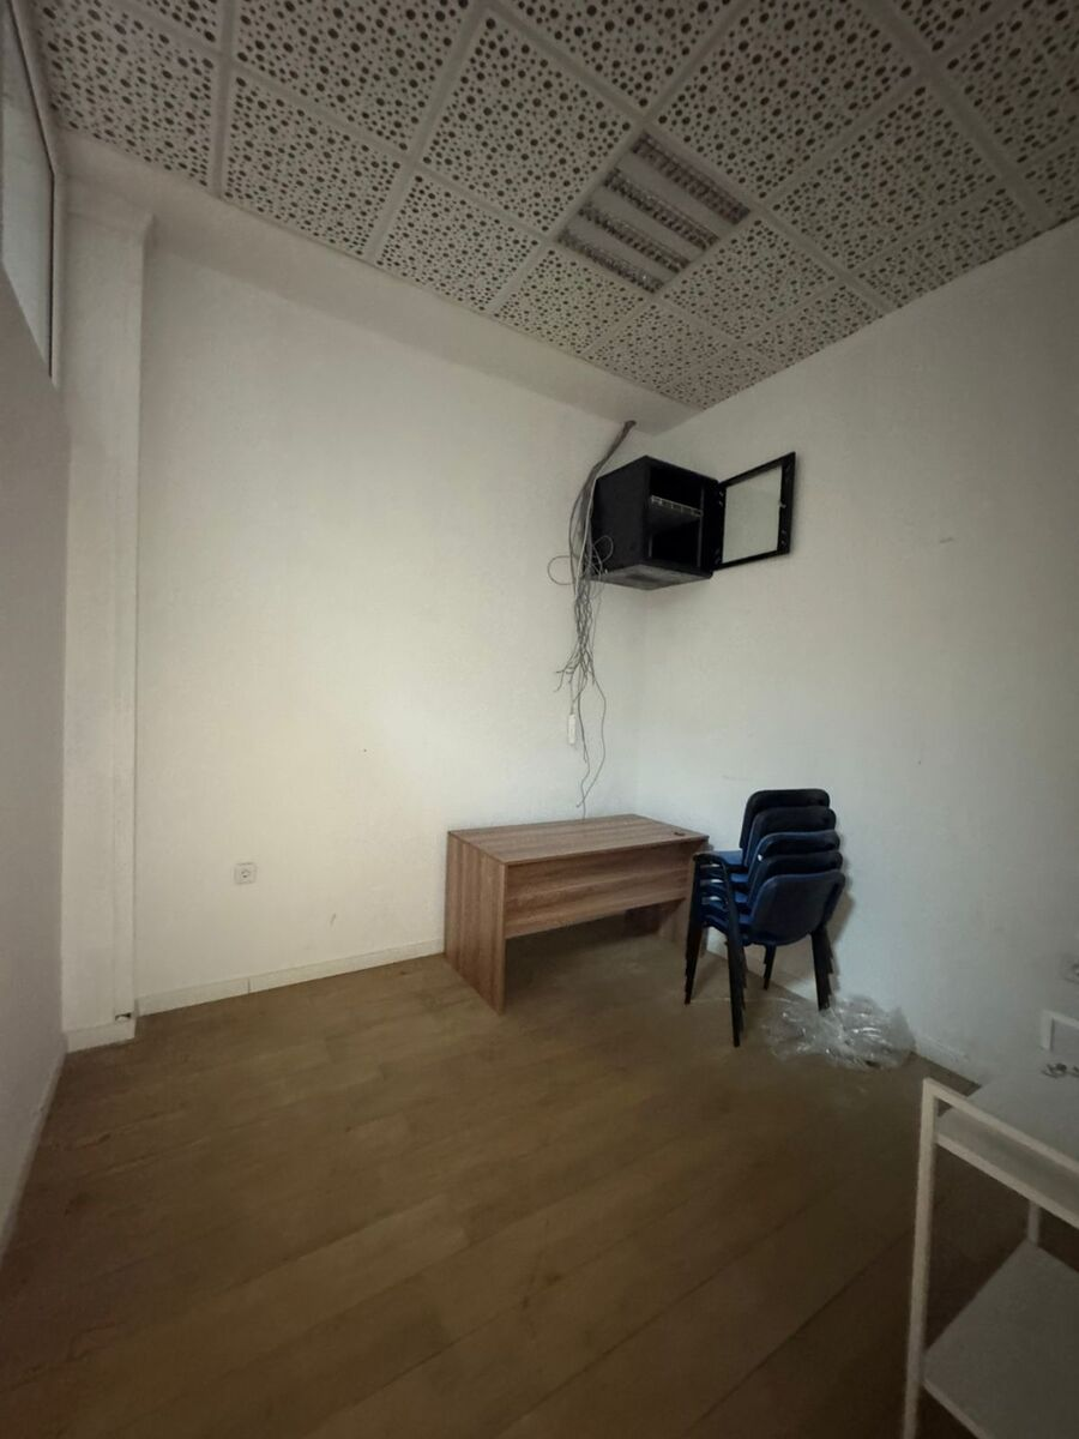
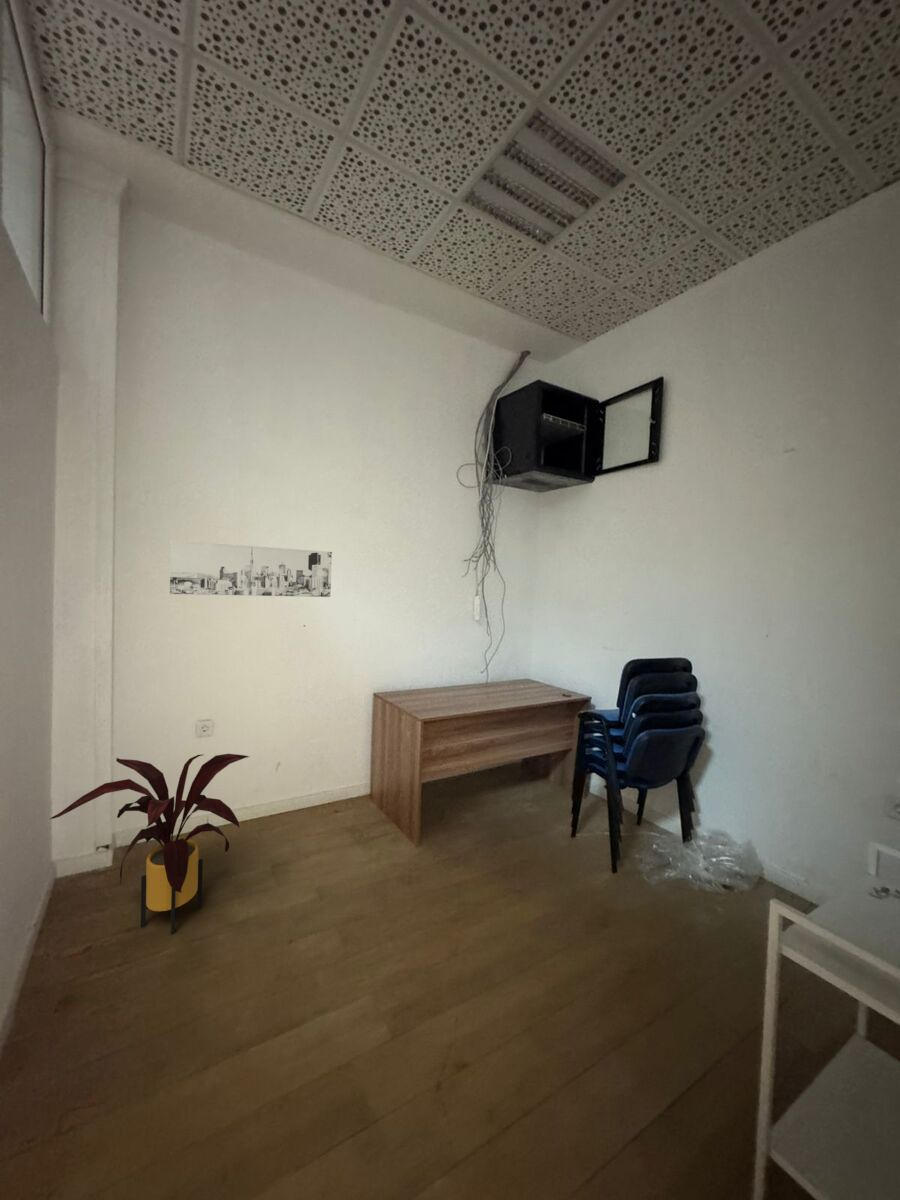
+ house plant [49,753,250,935]
+ wall art [169,539,333,598]
